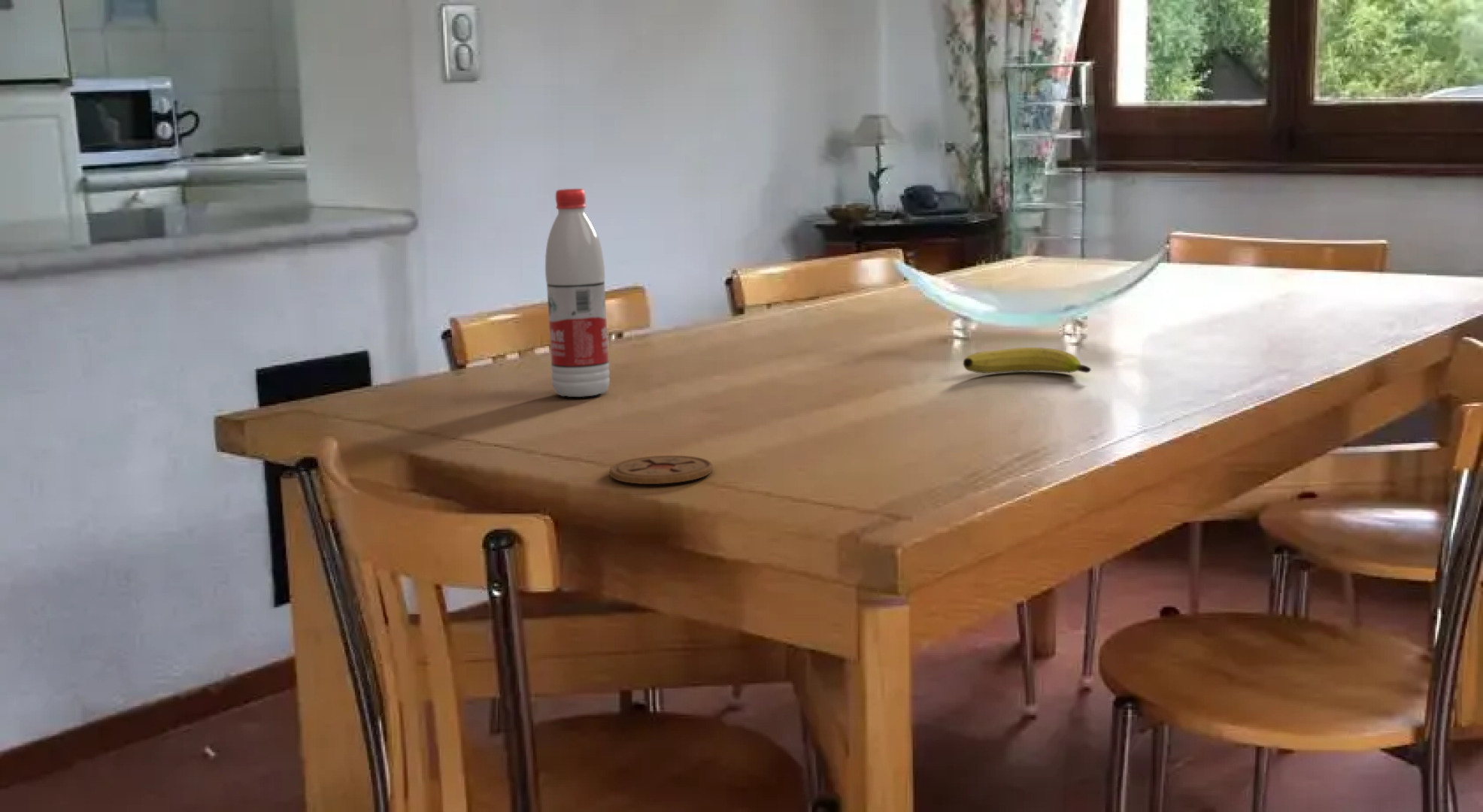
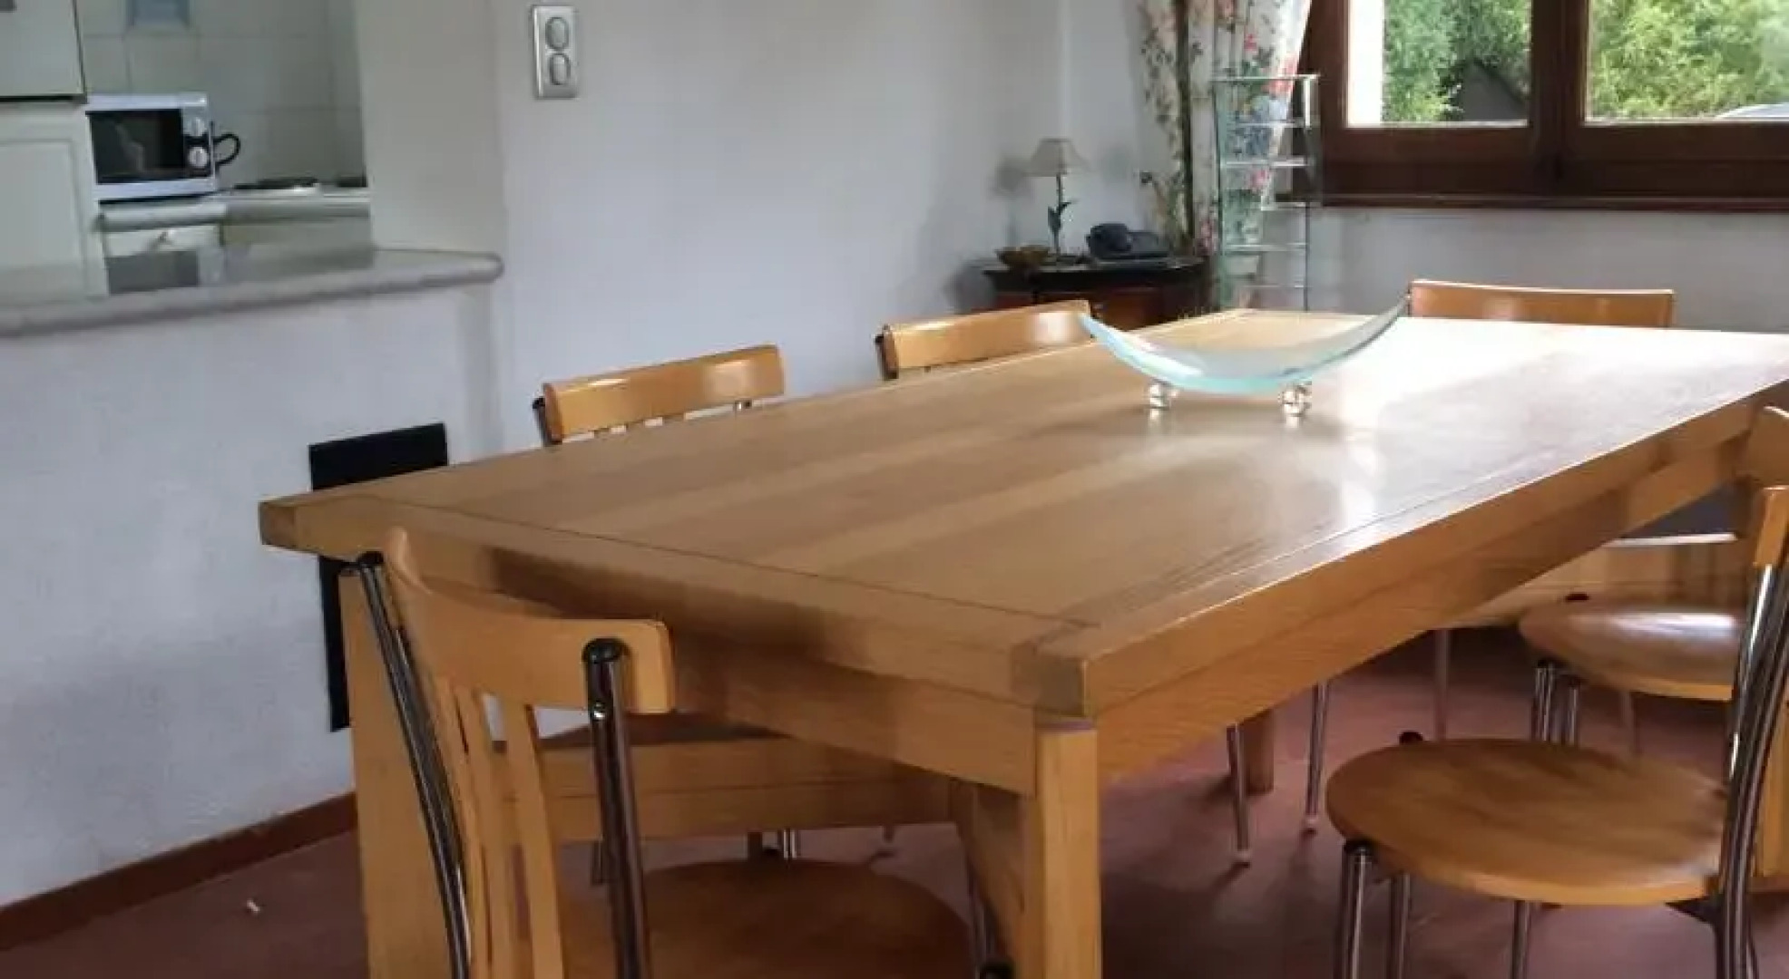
- coaster [608,455,714,485]
- water bottle [544,188,611,398]
- fruit [963,347,1092,374]
